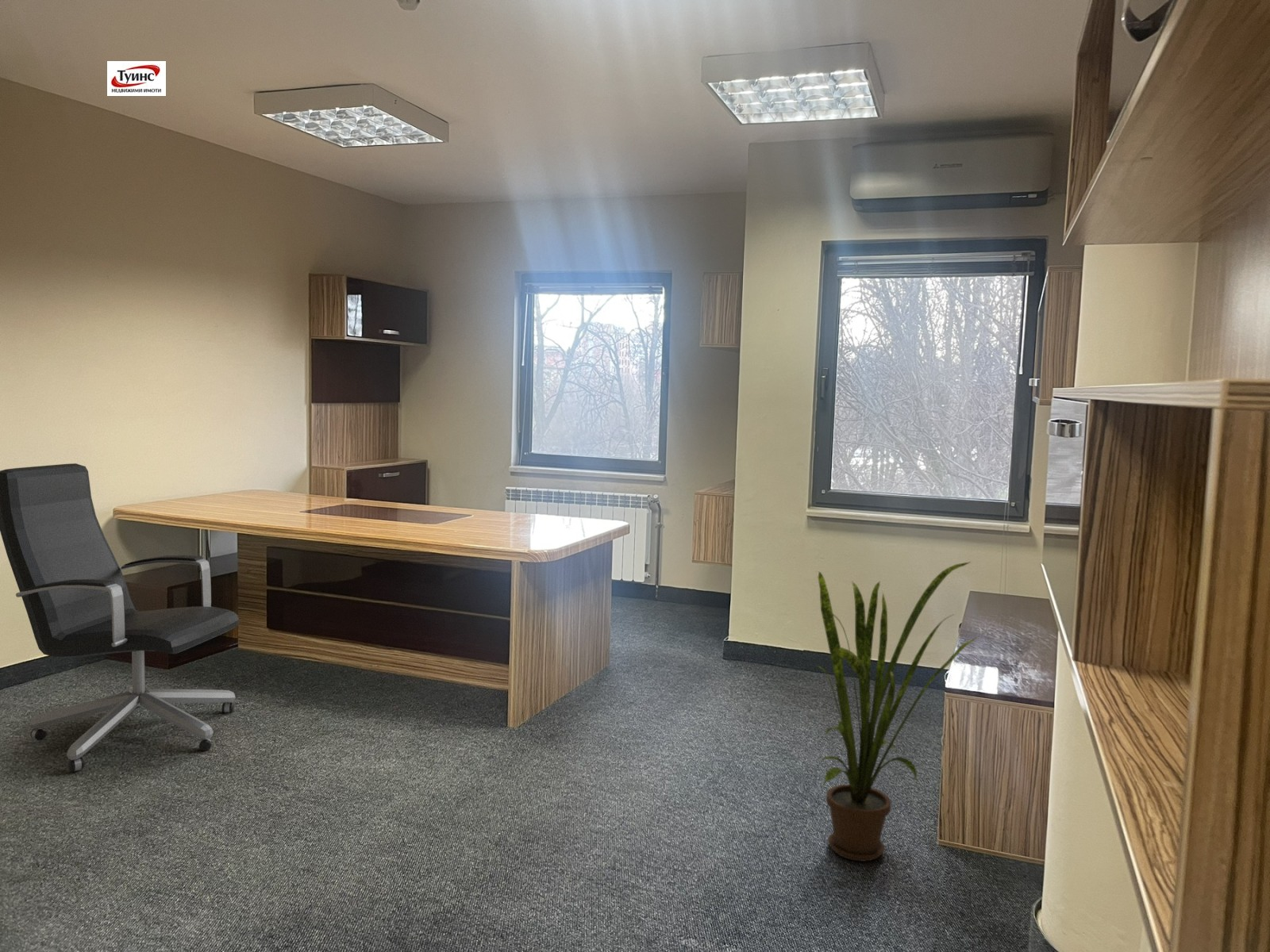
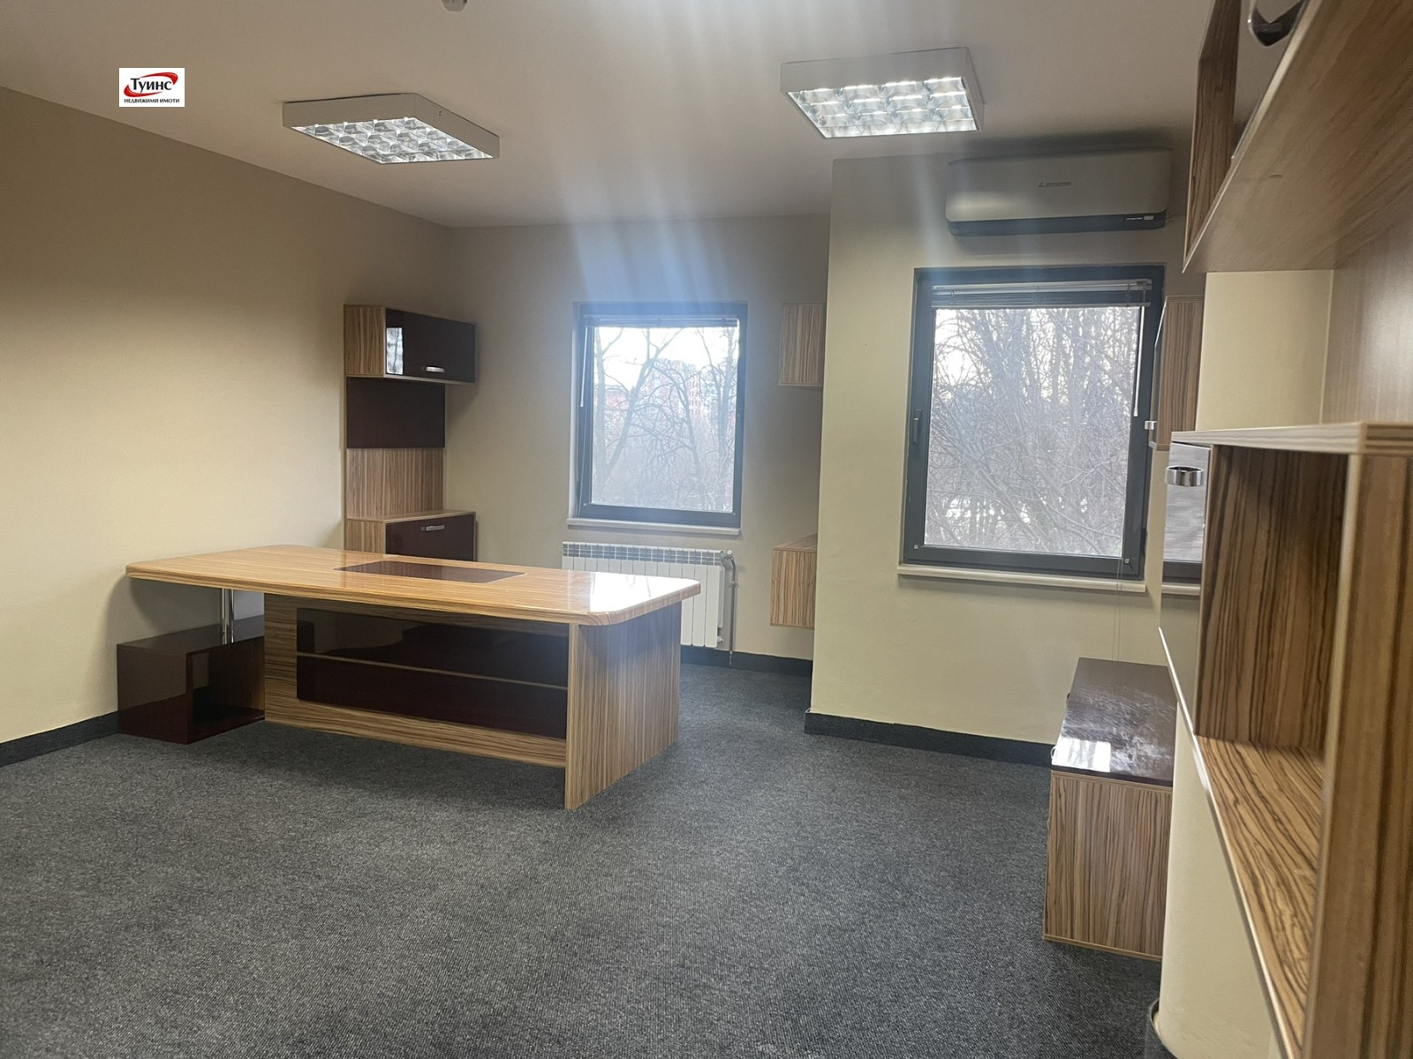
- house plant [814,561,980,862]
- office chair [0,463,240,773]
